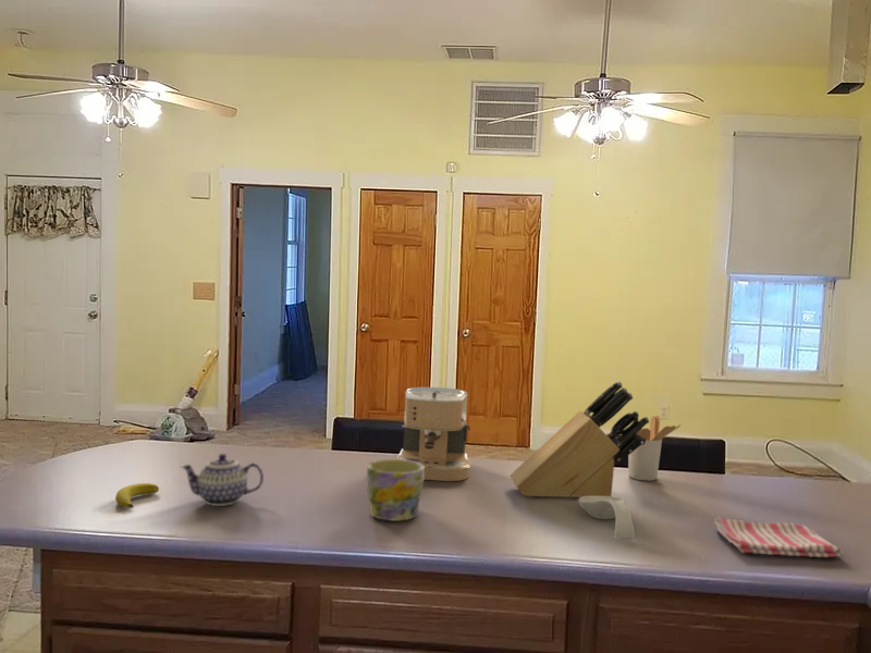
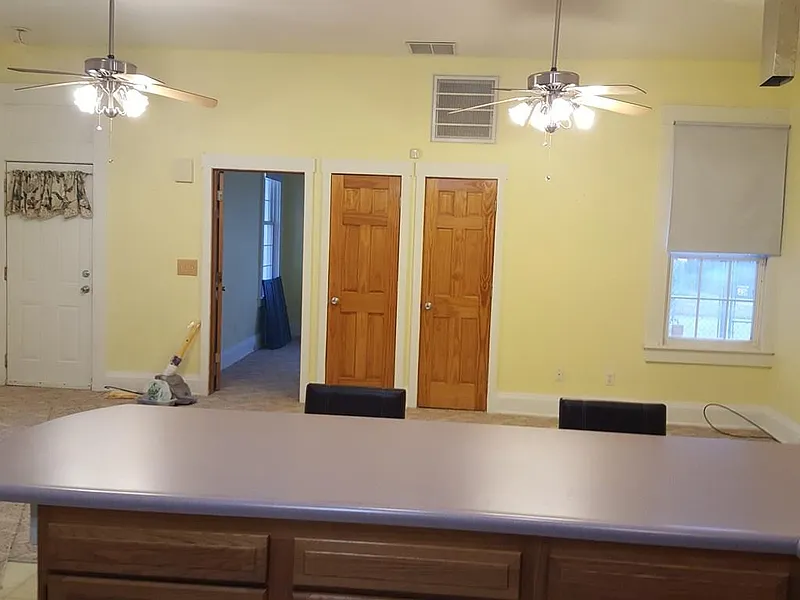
- knife block [510,380,650,498]
- utensil holder [627,415,682,482]
- mug [366,458,425,521]
- dish towel [713,516,845,558]
- banana [114,482,160,509]
- coffee maker [393,386,471,482]
- spoon rest [577,496,636,540]
- teapot [180,453,265,507]
